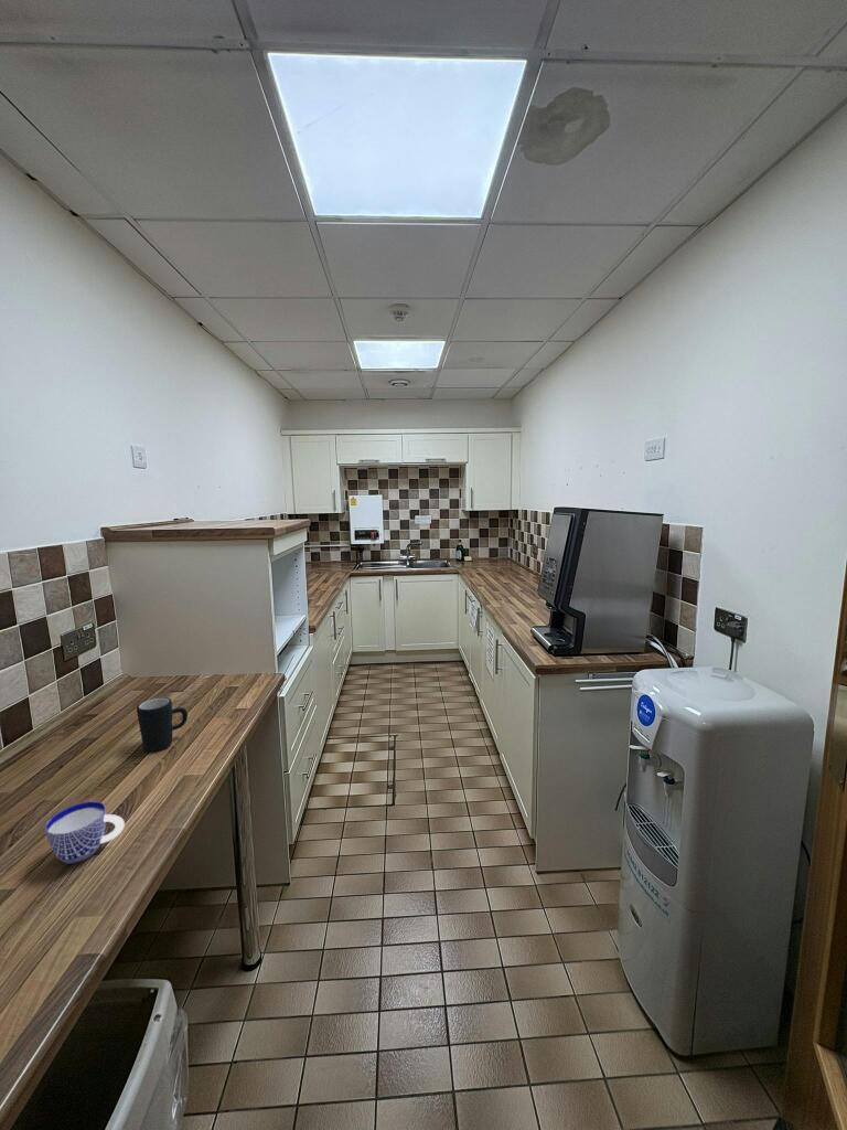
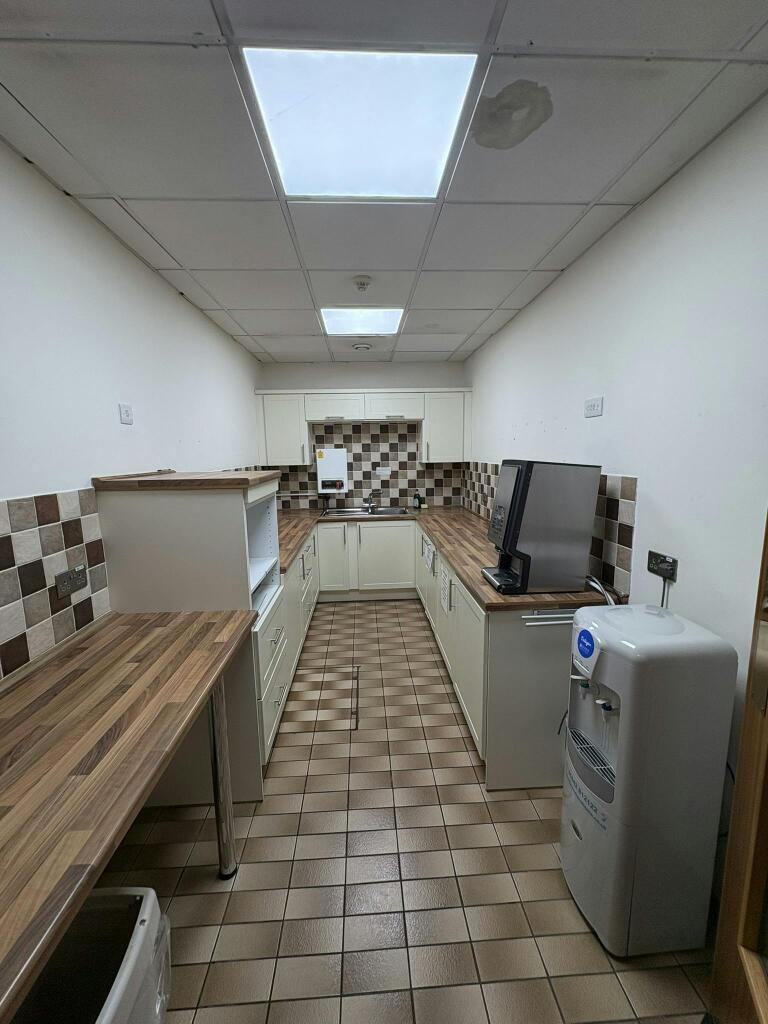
- cup [44,800,126,865]
- mug [136,696,189,751]
